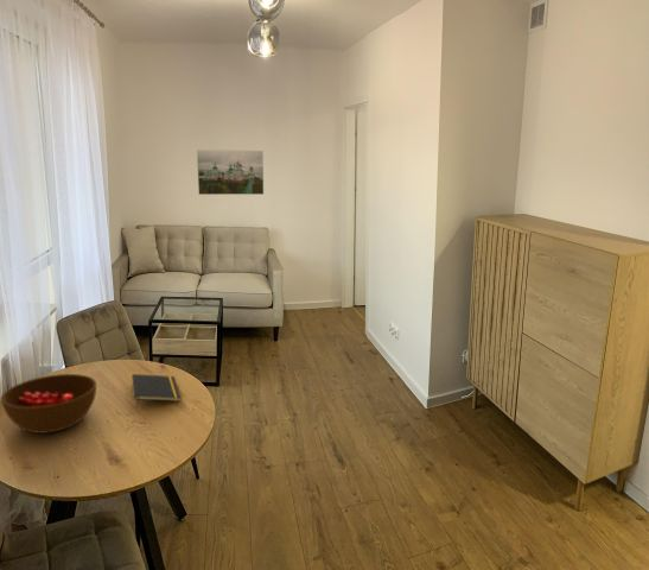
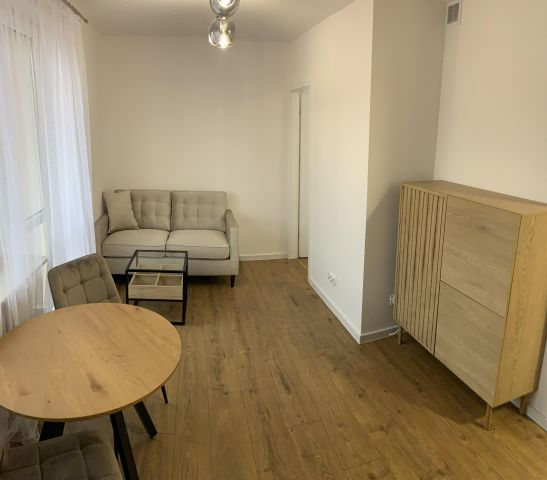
- bowl [0,373,97,435]
- notepad [131,373,182,410]
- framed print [196,148,265,196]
